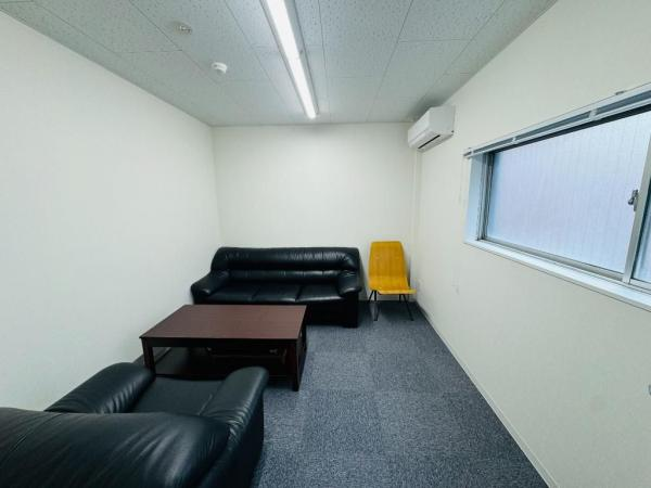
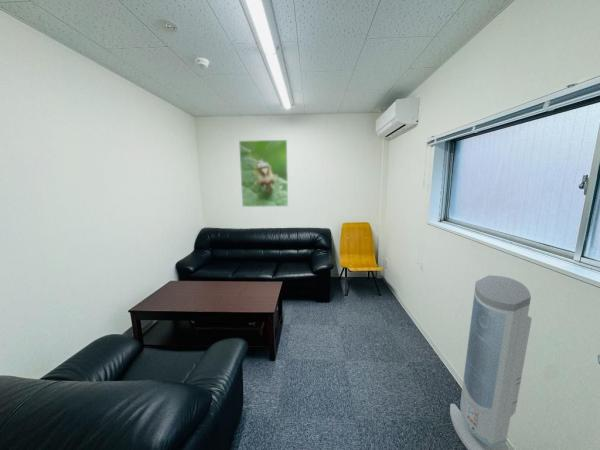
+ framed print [238,139,289,208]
+ air purifier [449,274,533,450]
